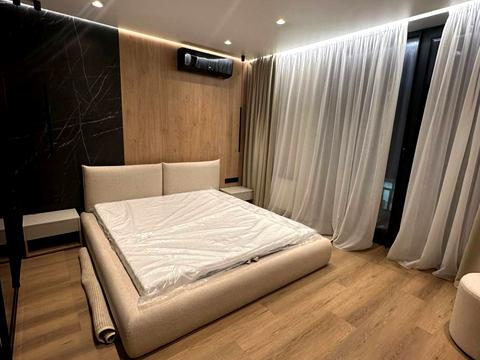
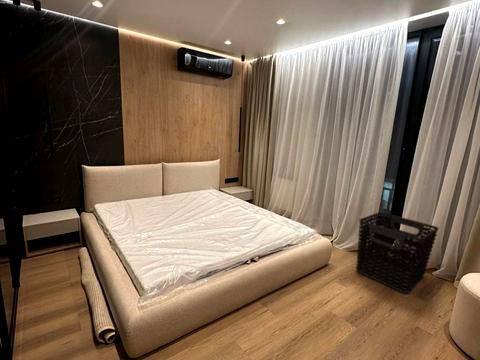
+ clothes hamper [355,211,440,294]
